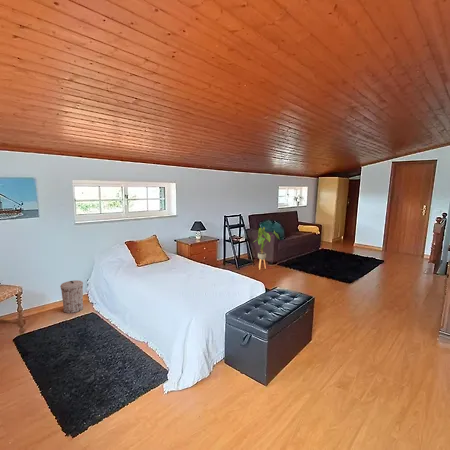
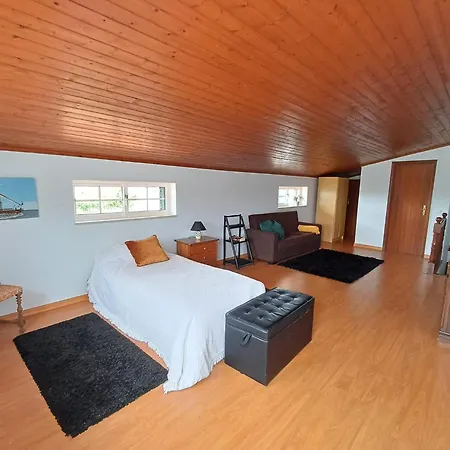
- house plant [253,227,281,270]
- trash can [59,279,84,314]
